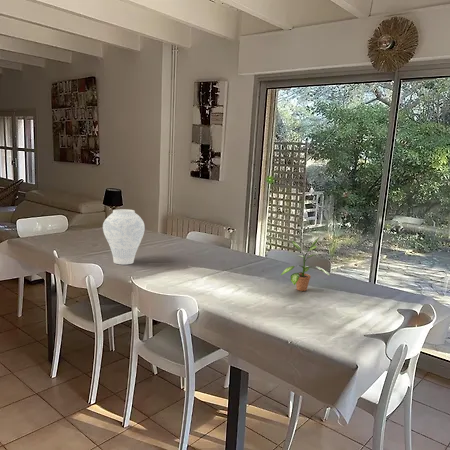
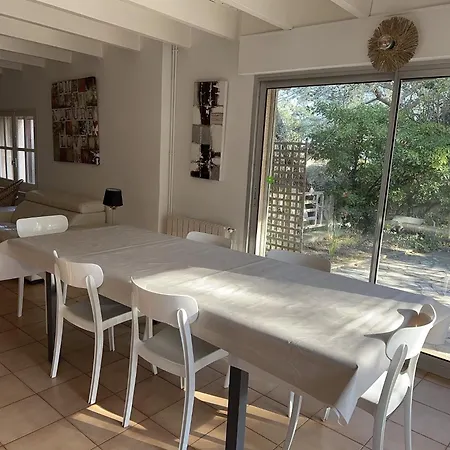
- vase [102,208,146,265]
- potted plant [280,237,331,292]
